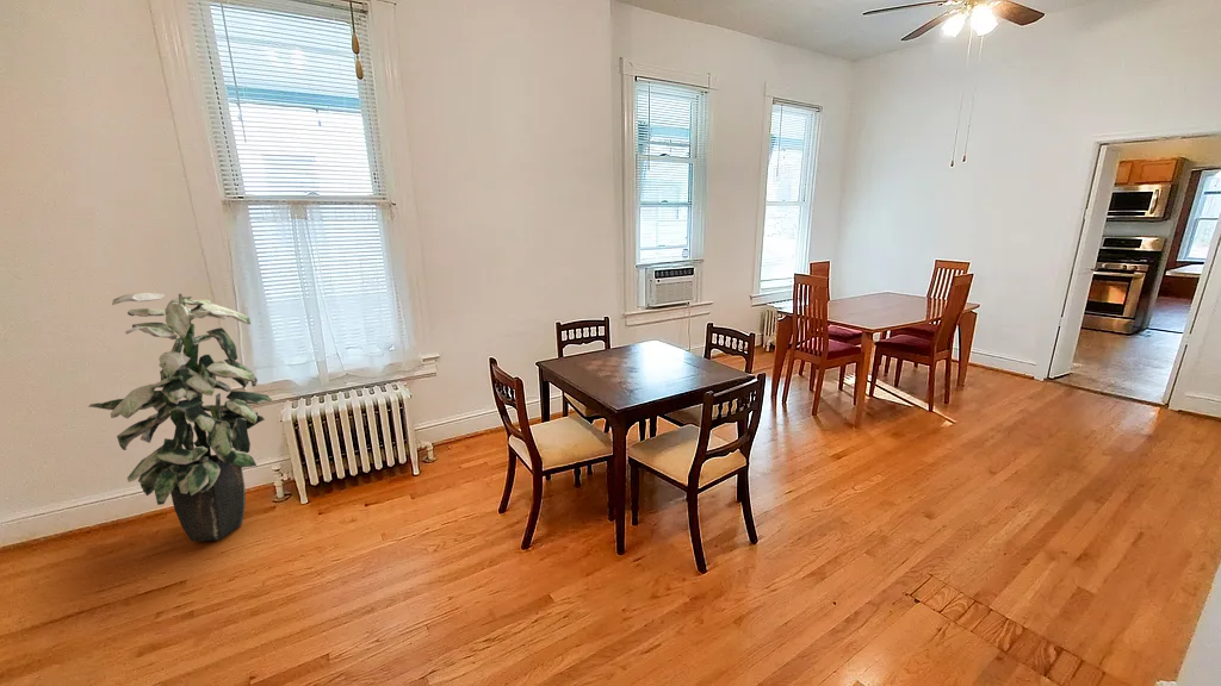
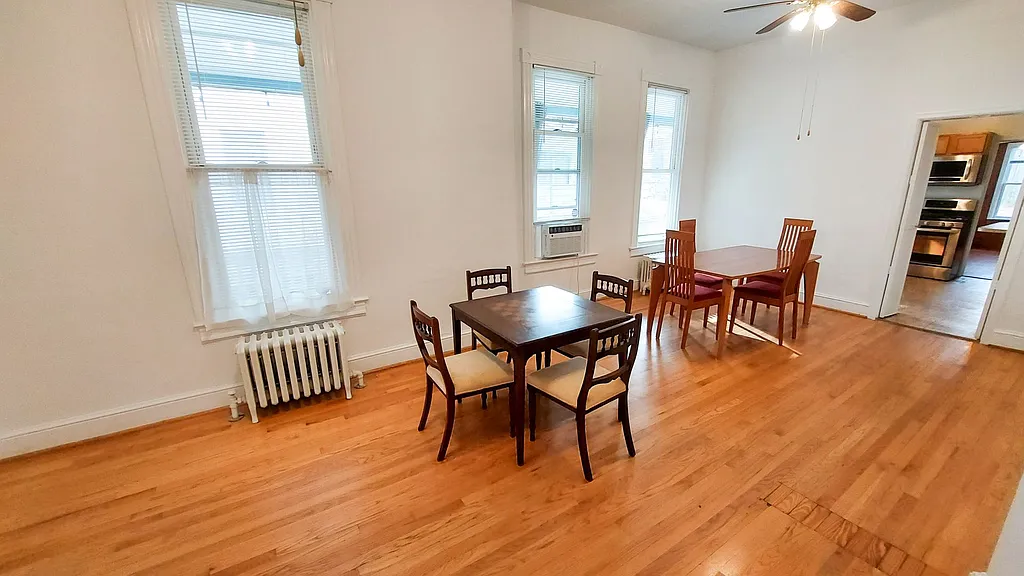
- indoor plant [87,292,273,542]
